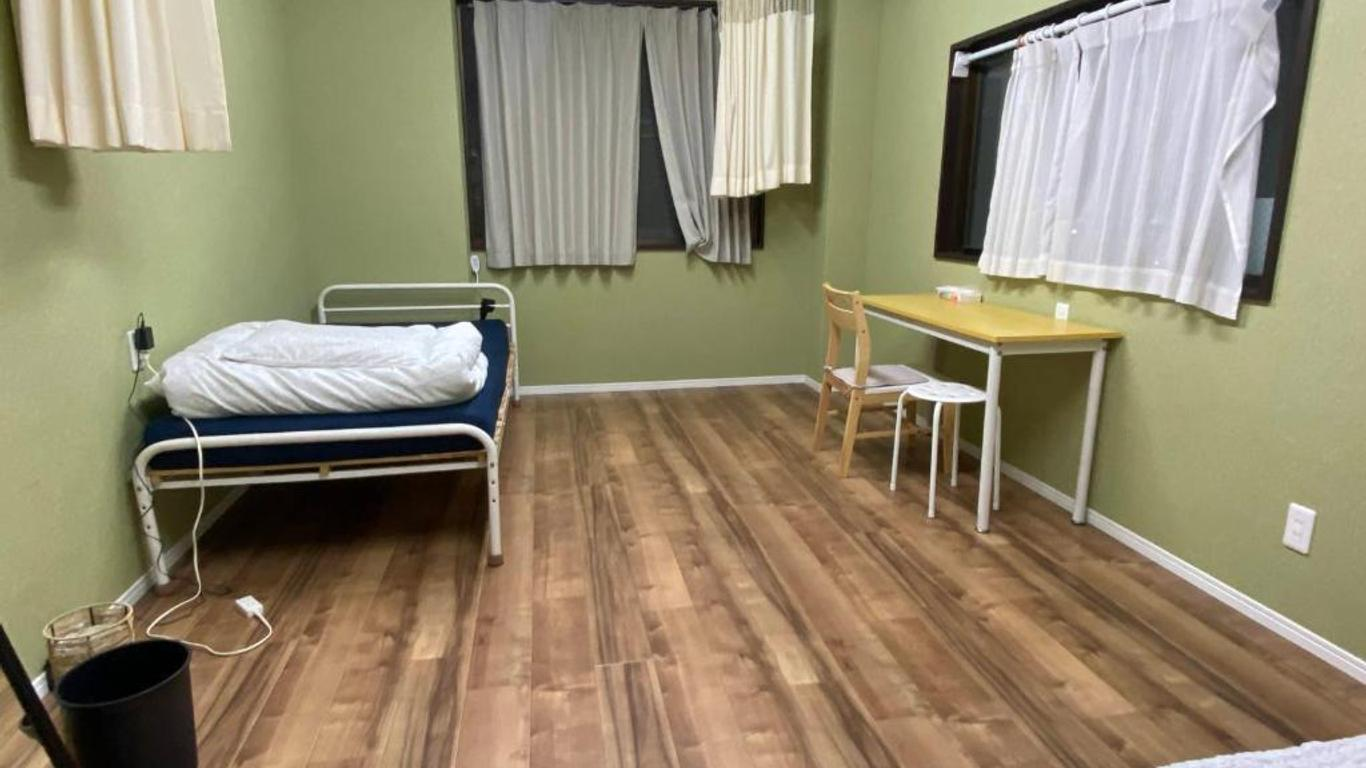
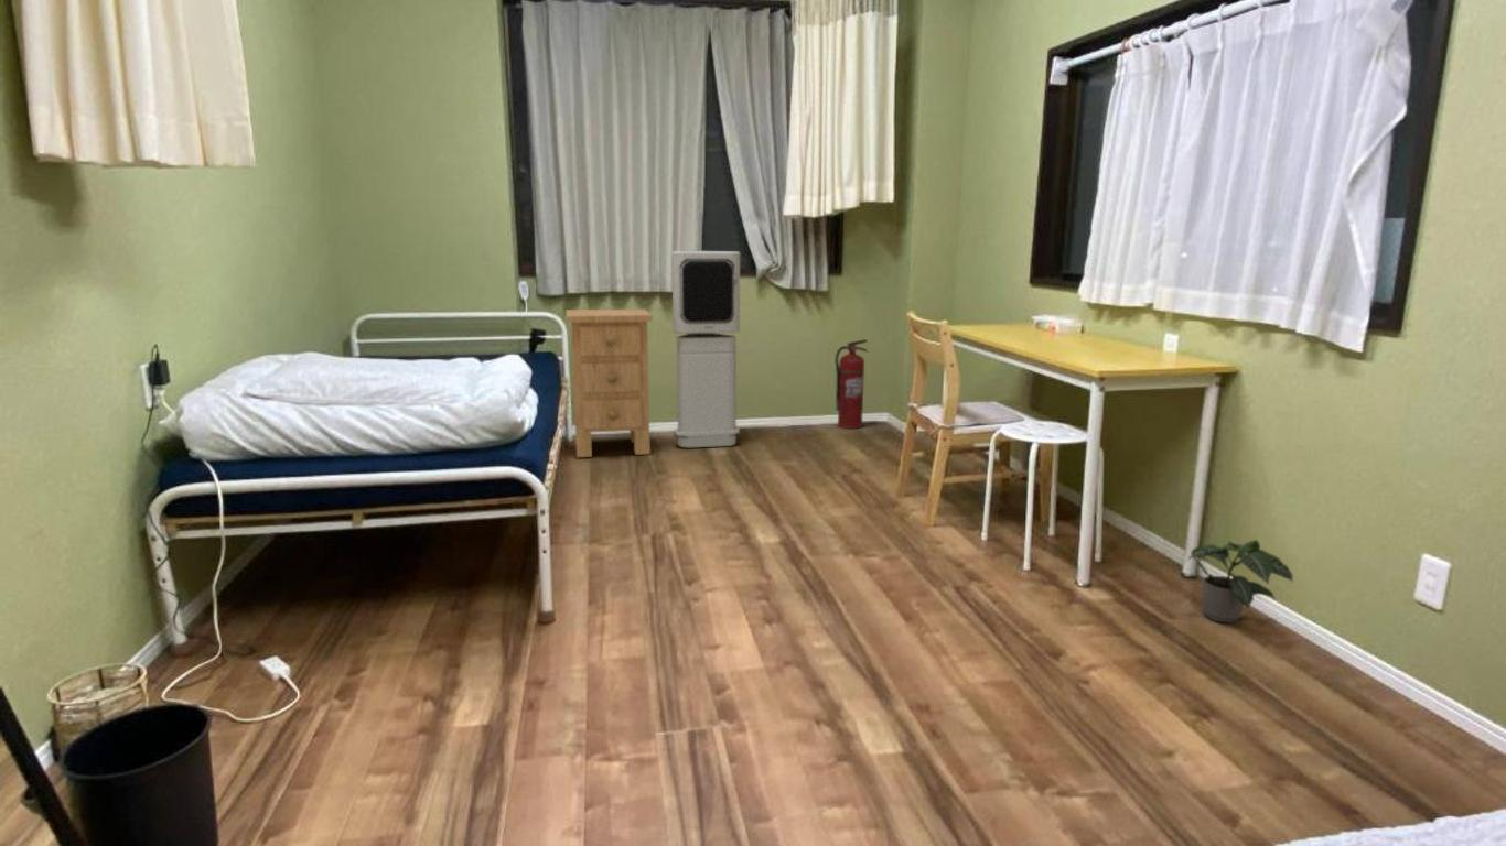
+ fire extinguisher [833,338,869,430]
+ air purifier [670,250,741,448]
+ potted plant [1186,539,1294,623]
+ nightstand [566,308,654,458]
